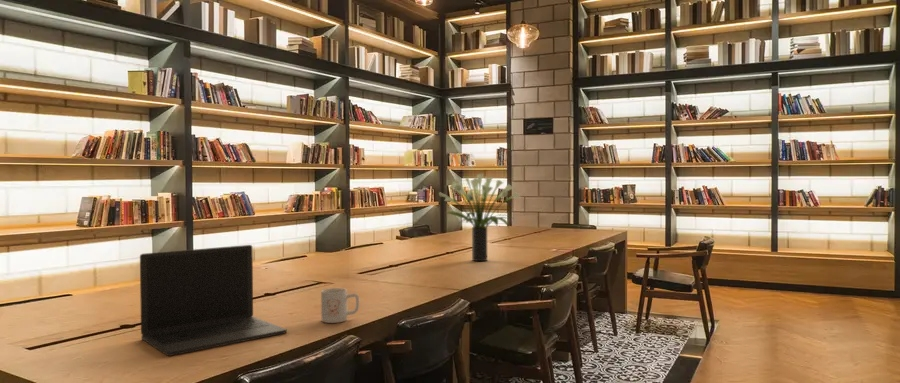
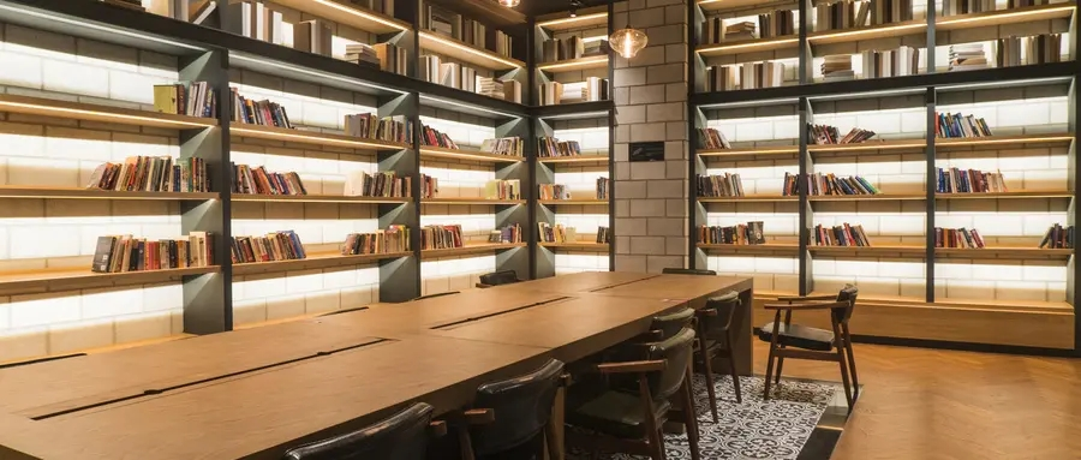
- mug [320,287,360,324]
- potted plant [438,173,522,262]
- laptop [139,244,288,357]
